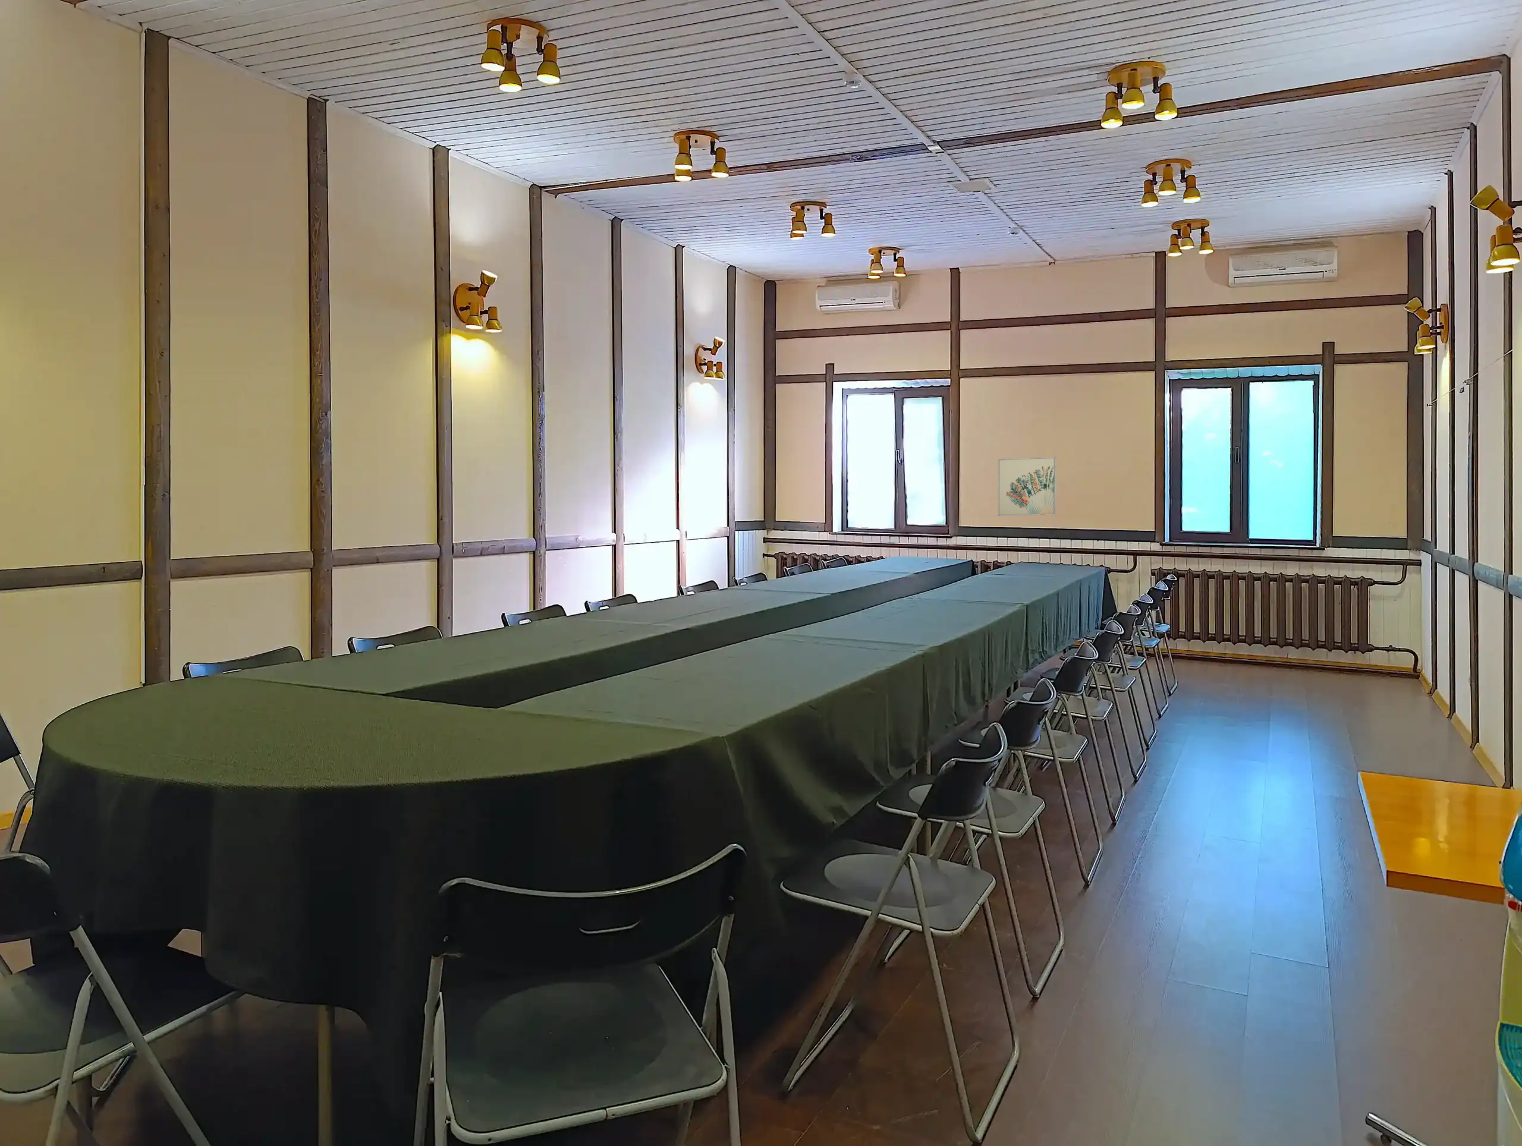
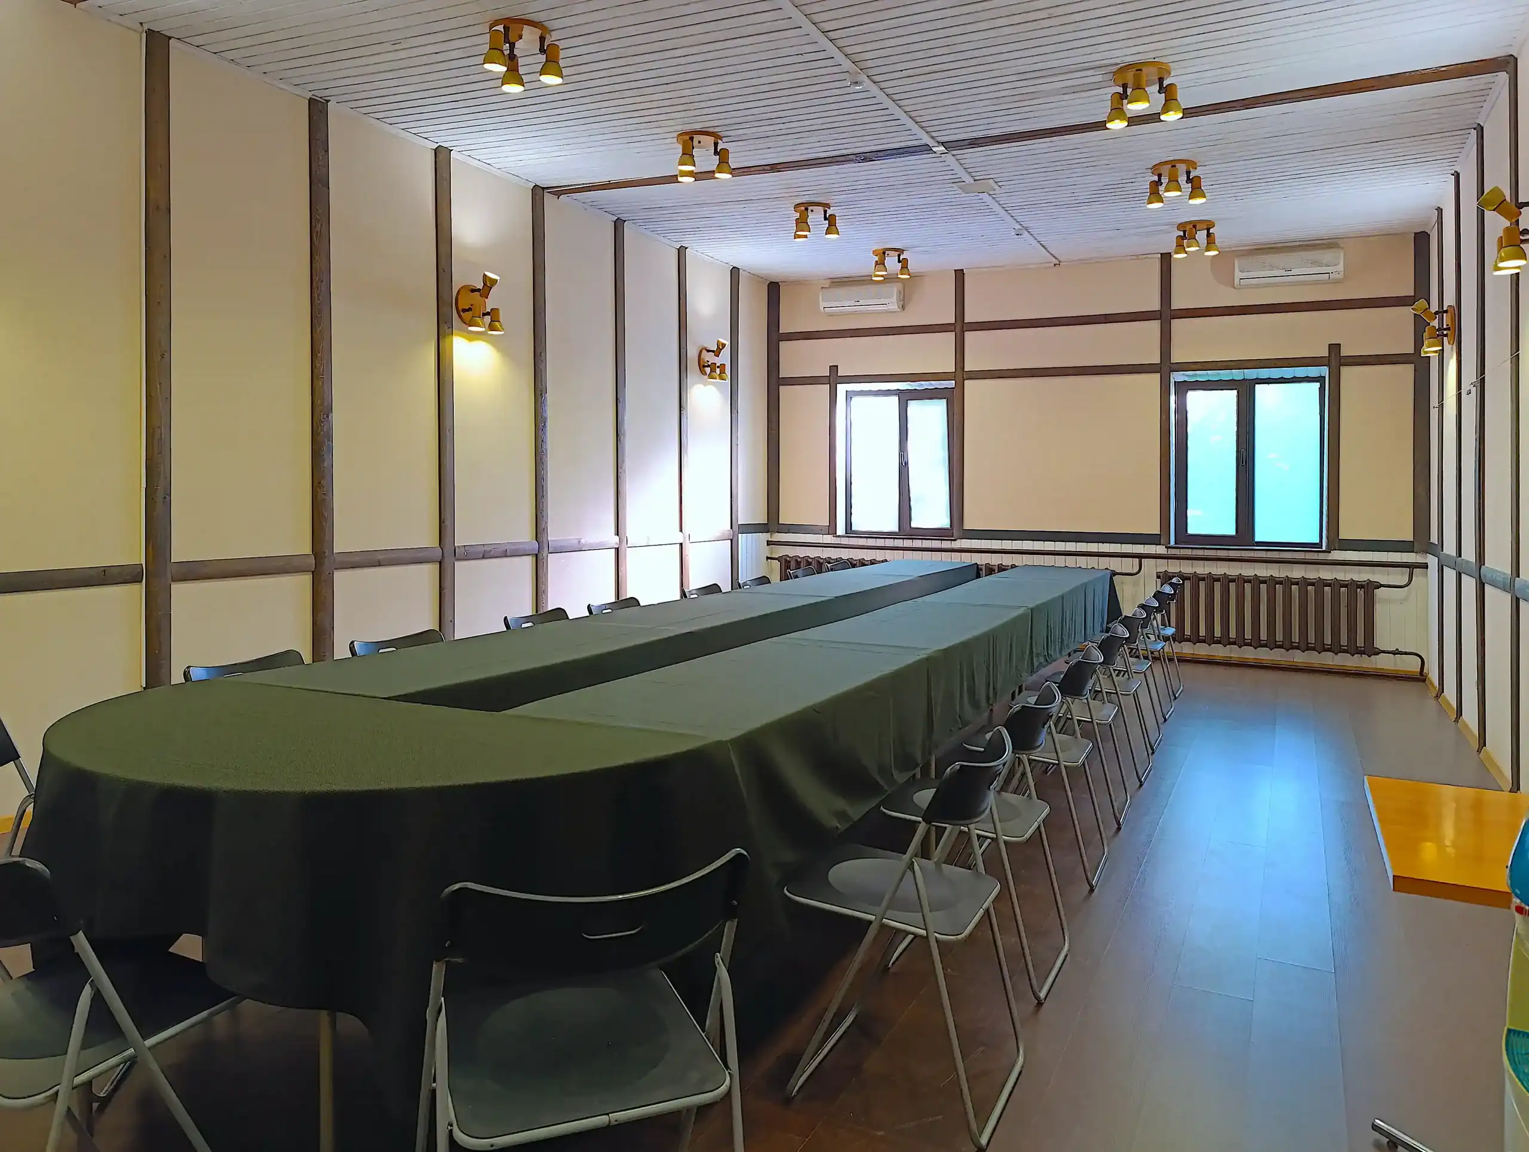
- wall art [997,456,1057,516]
